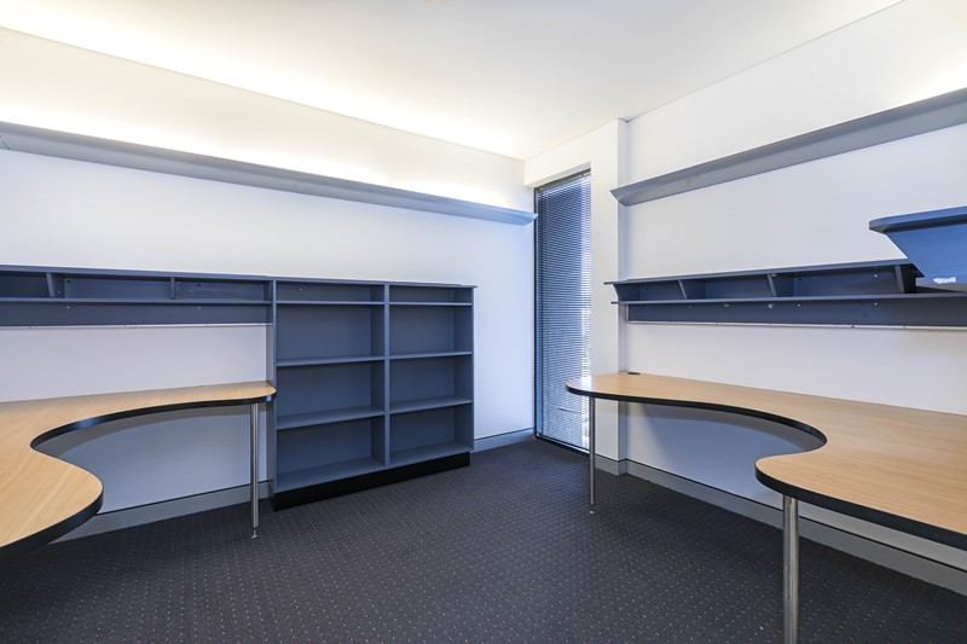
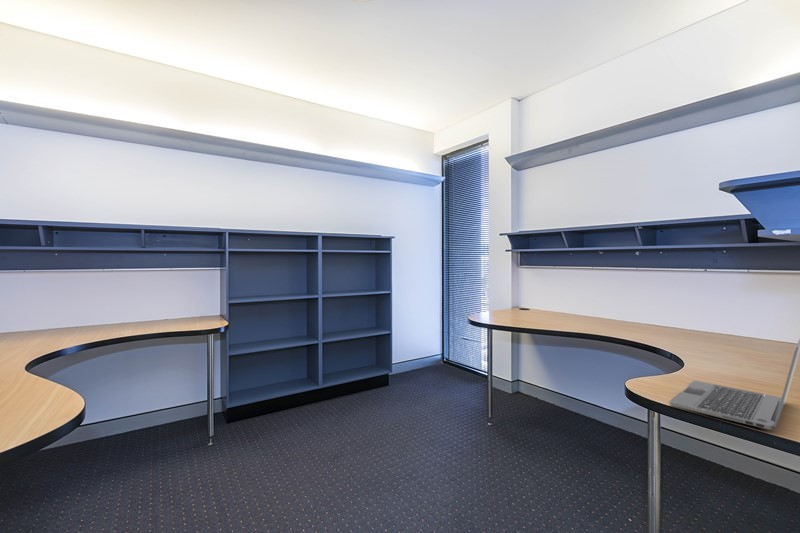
+ laptop [668,338,800,431]
